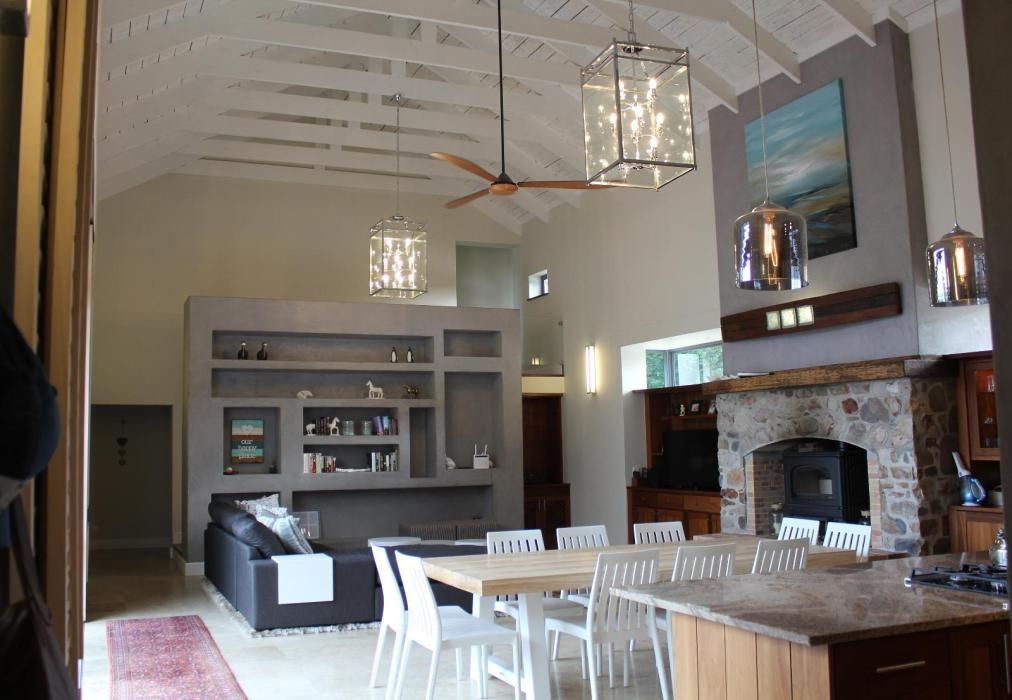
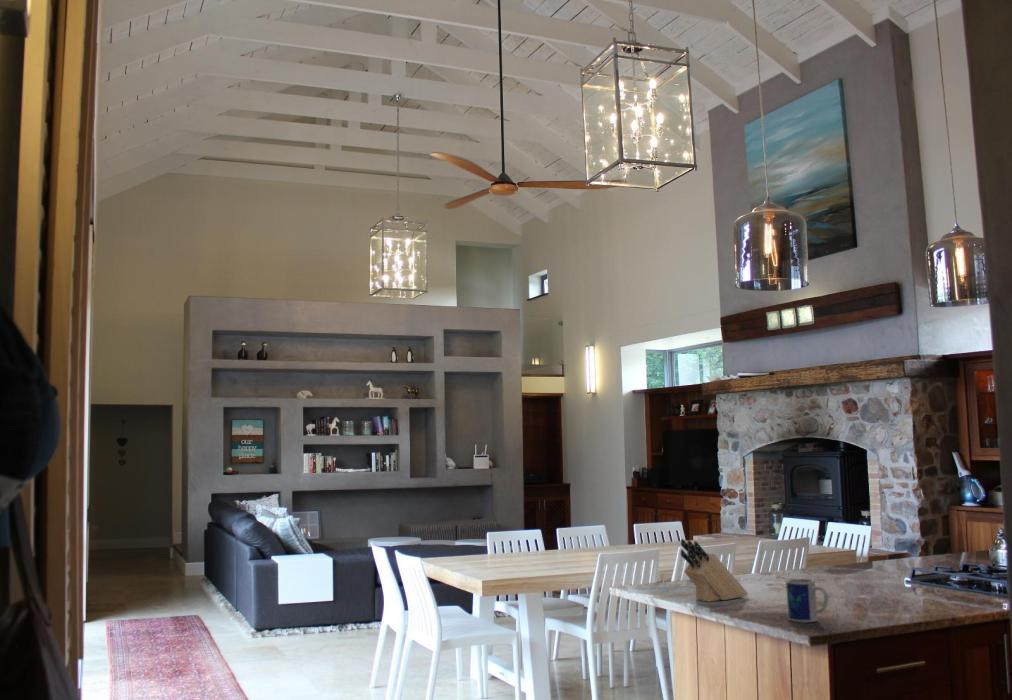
+ mug [785,578,829,624]
+ knife block [680,538,749,603]
